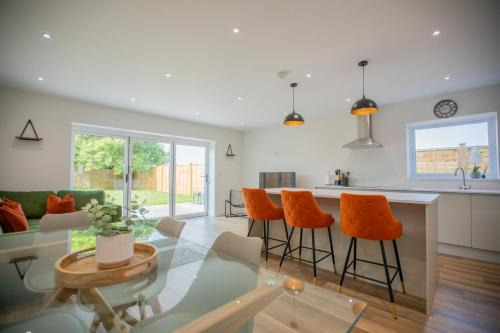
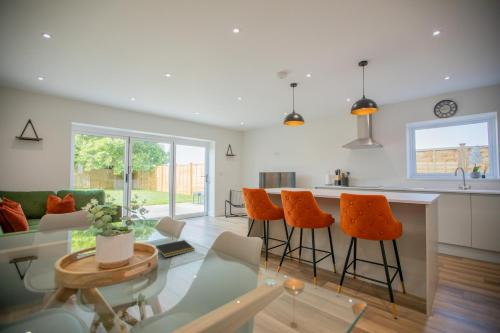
+ notepad [155,239,196,259]
